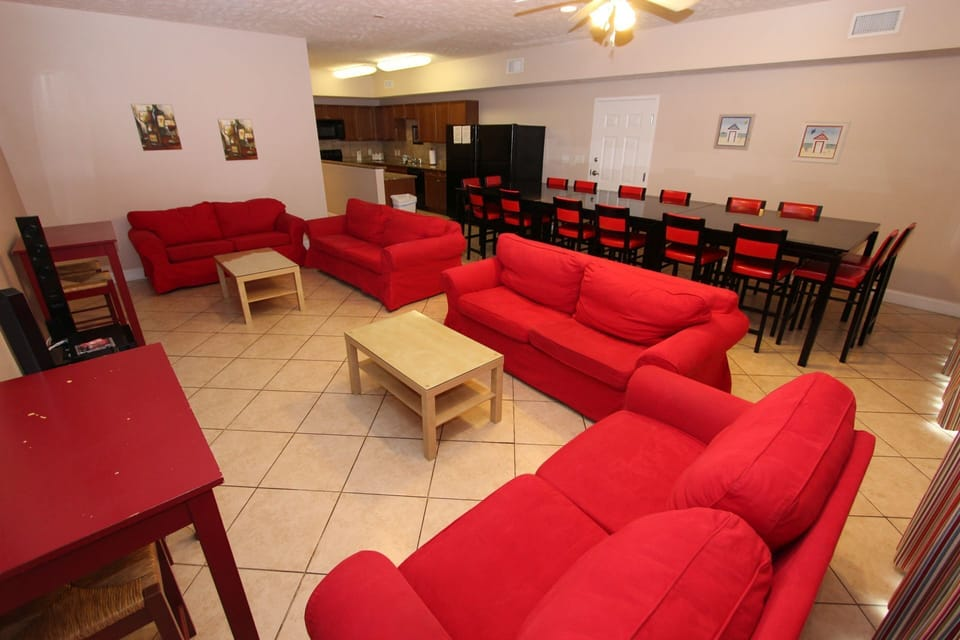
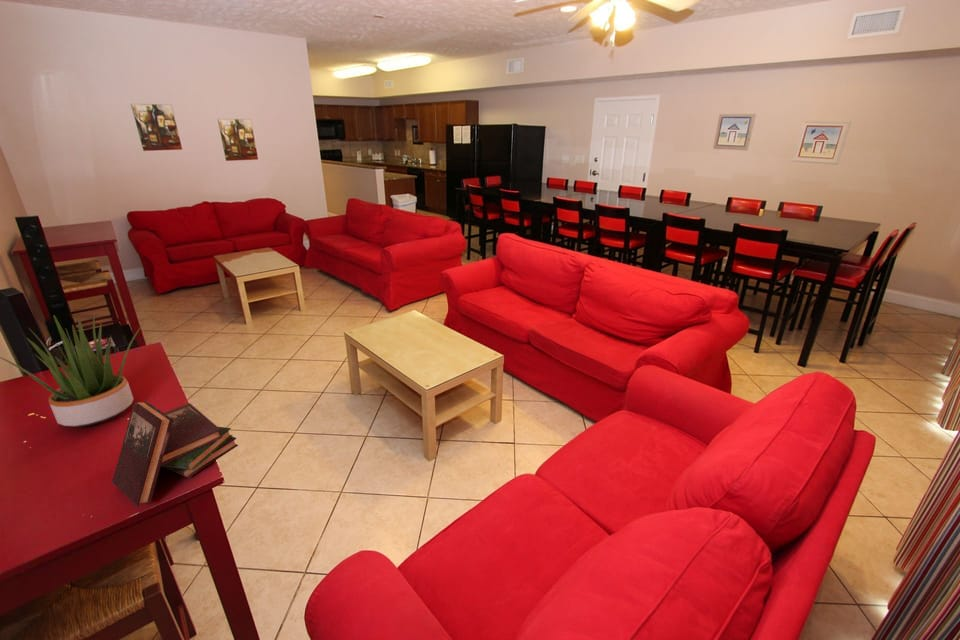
+ potted plant [0,314,145,428]
+ book [111,401,239,507]
